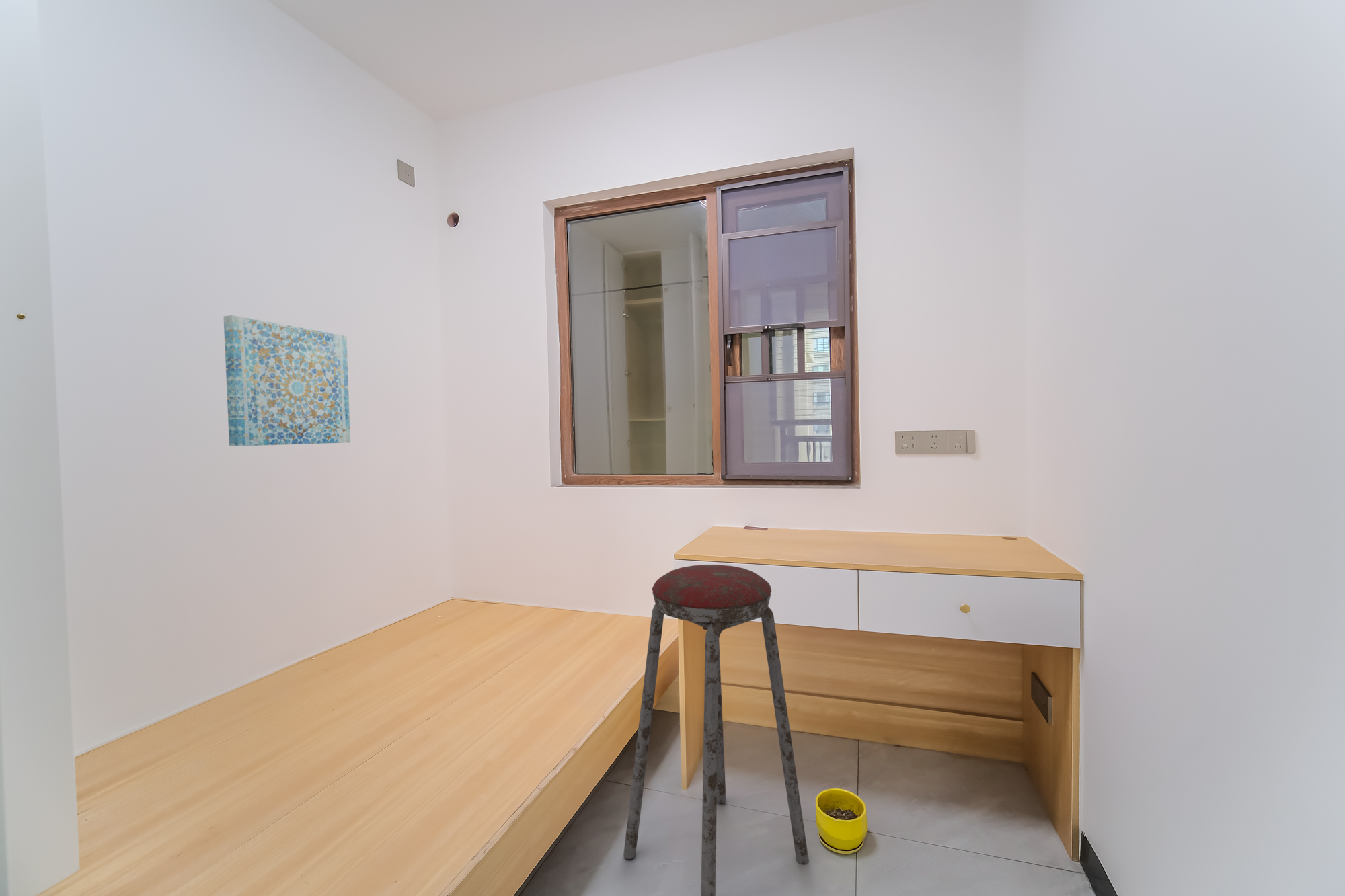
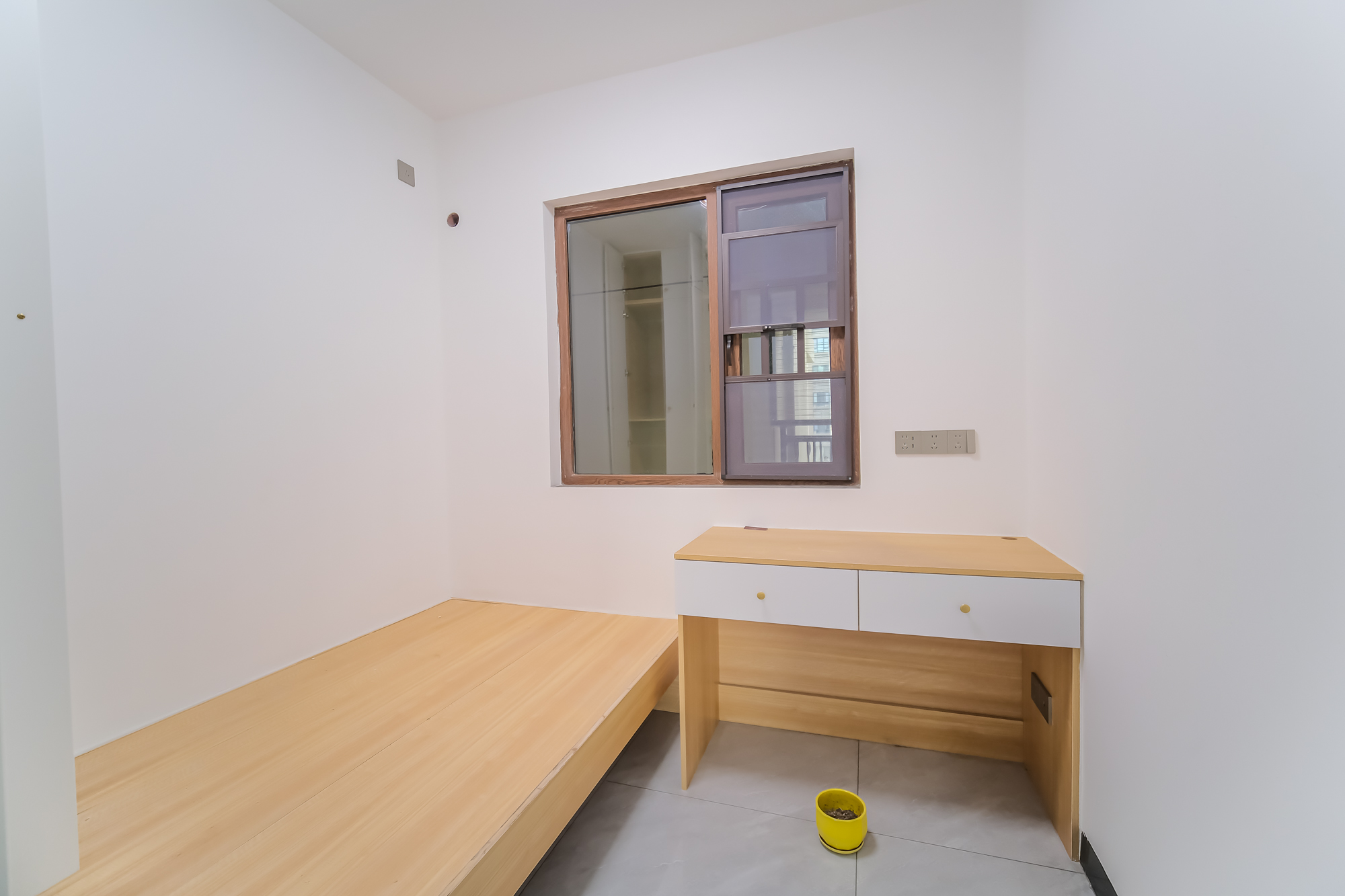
- wall art [223,315,351,447]
- music stool [623,564,810,896]
